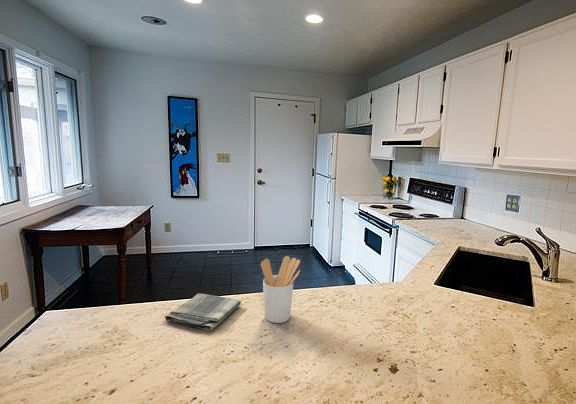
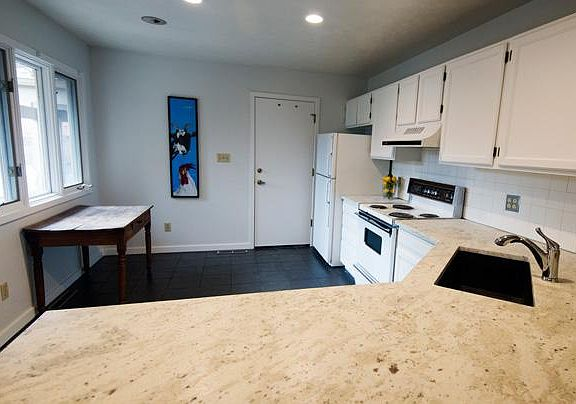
- dish towel [164,292,242,332]
- utensil holder [260,255,301,324]
